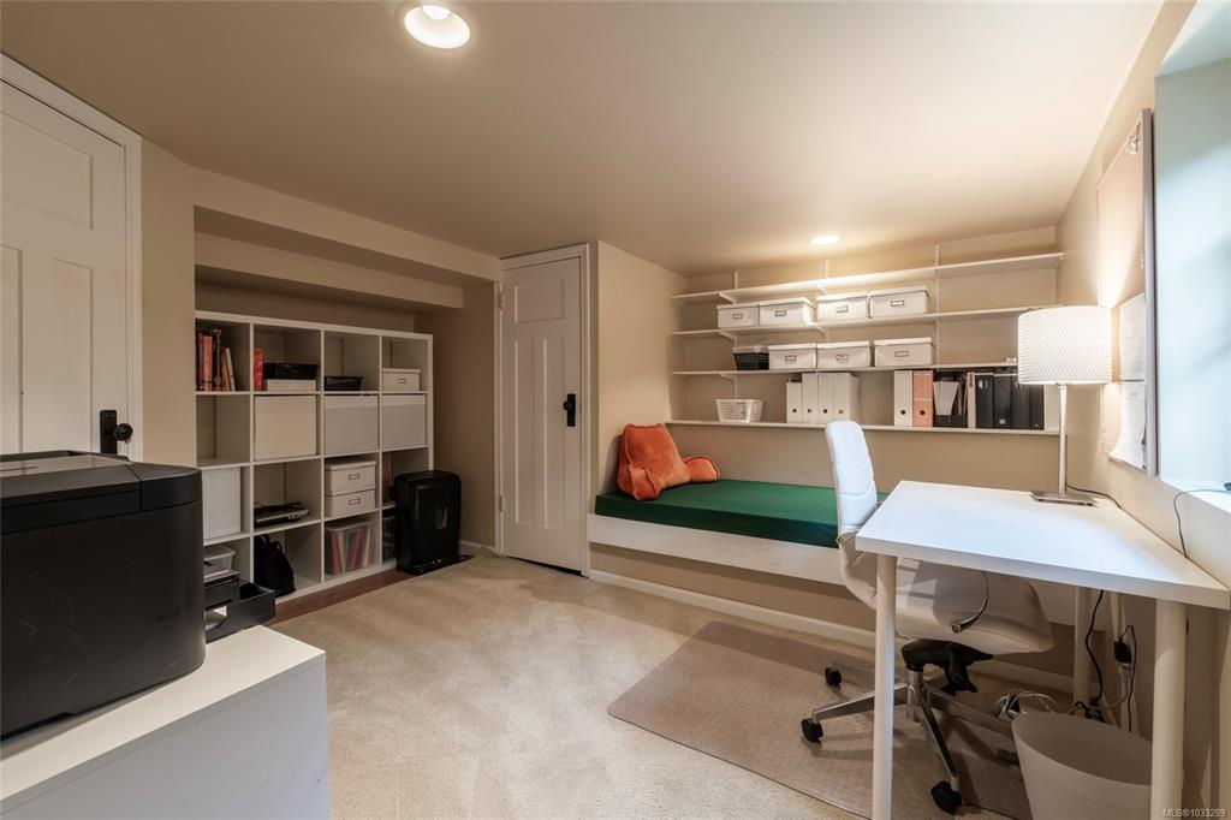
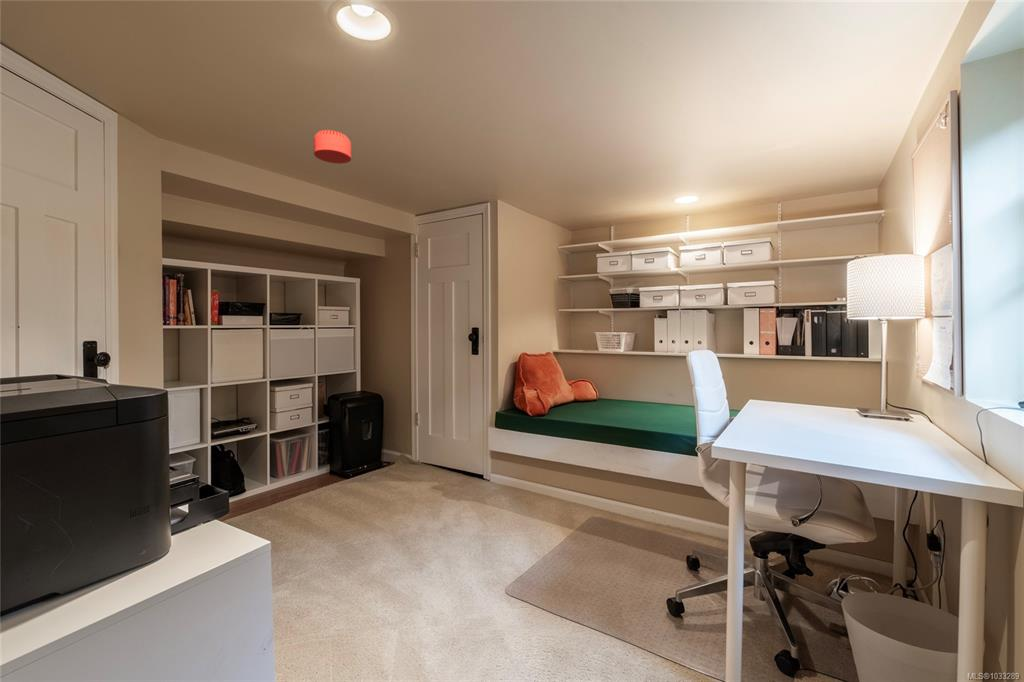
+ smoke detector [312,129,352,165]
